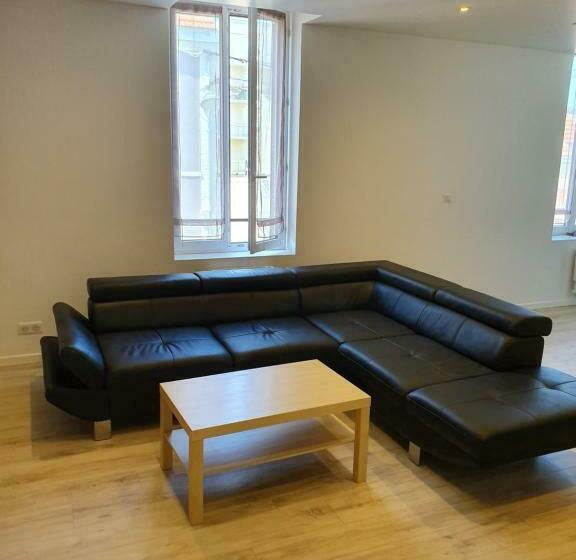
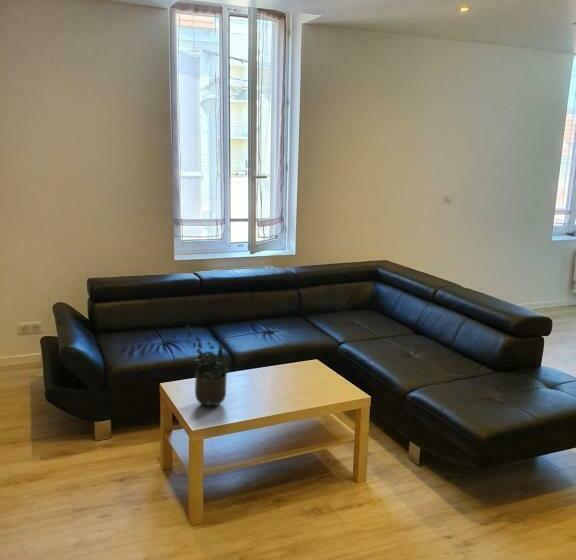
+ potted plant [184,323,232,408]
